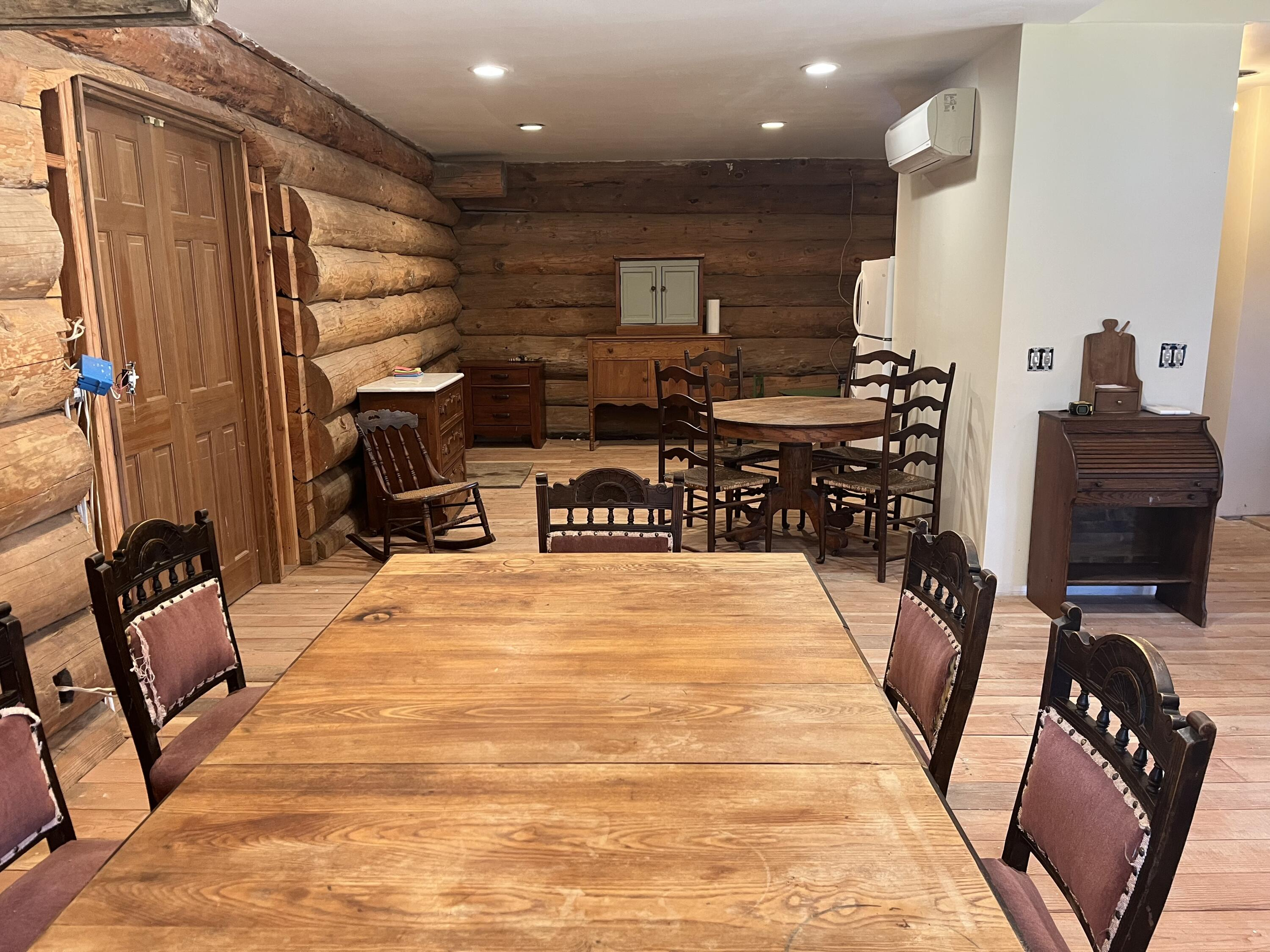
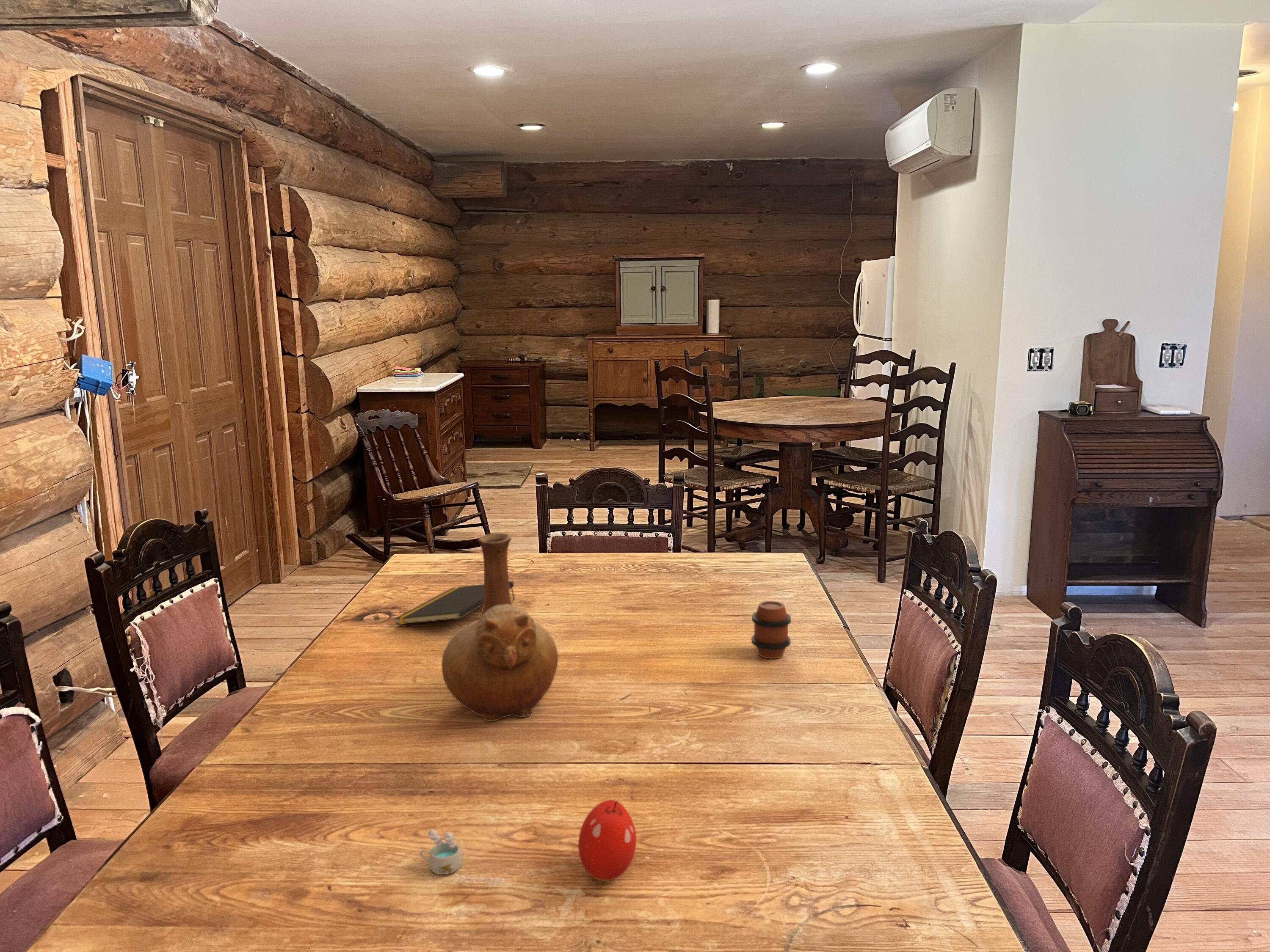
+ notepad [394,581,515,625]
+ cup [420,829,505,886]
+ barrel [751,600,792,659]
+ fruit [578,799,637,881]
+ vase [441,532,559,722]
